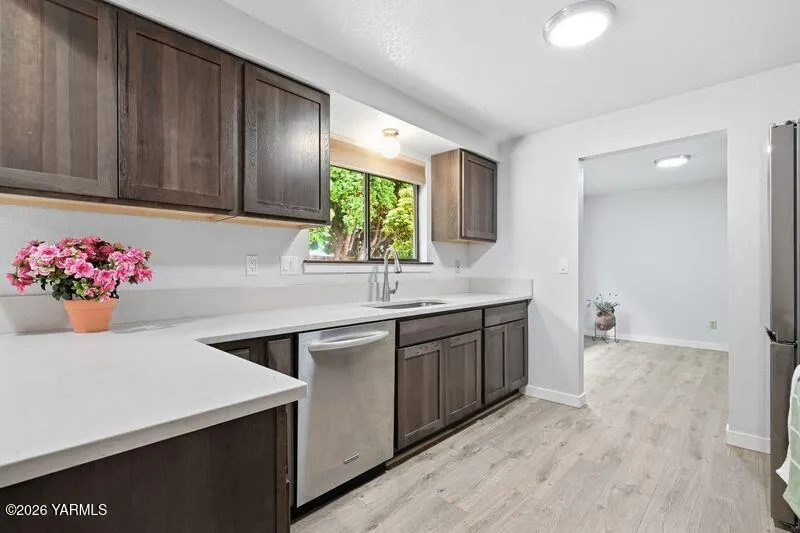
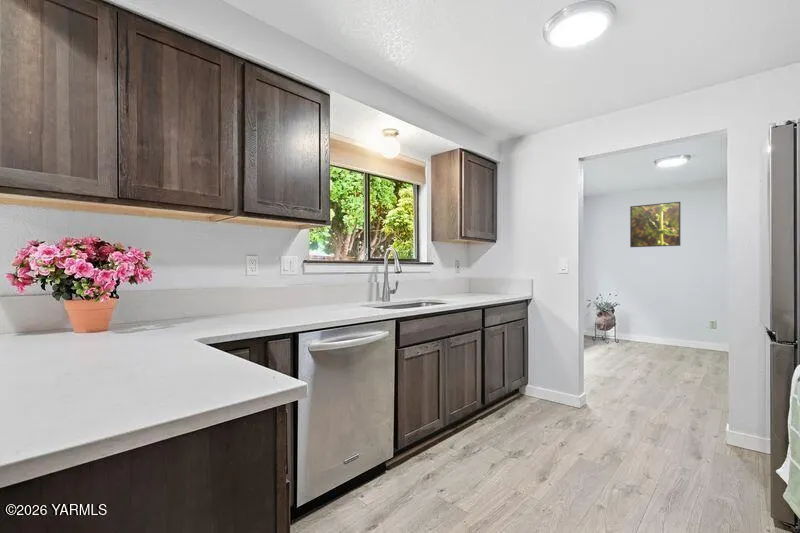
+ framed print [629,201,681,248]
